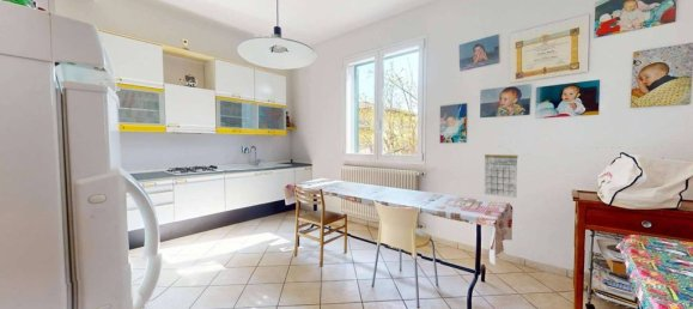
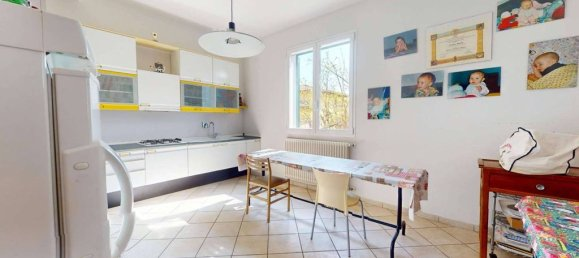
- calendar [484,145,519,199]
